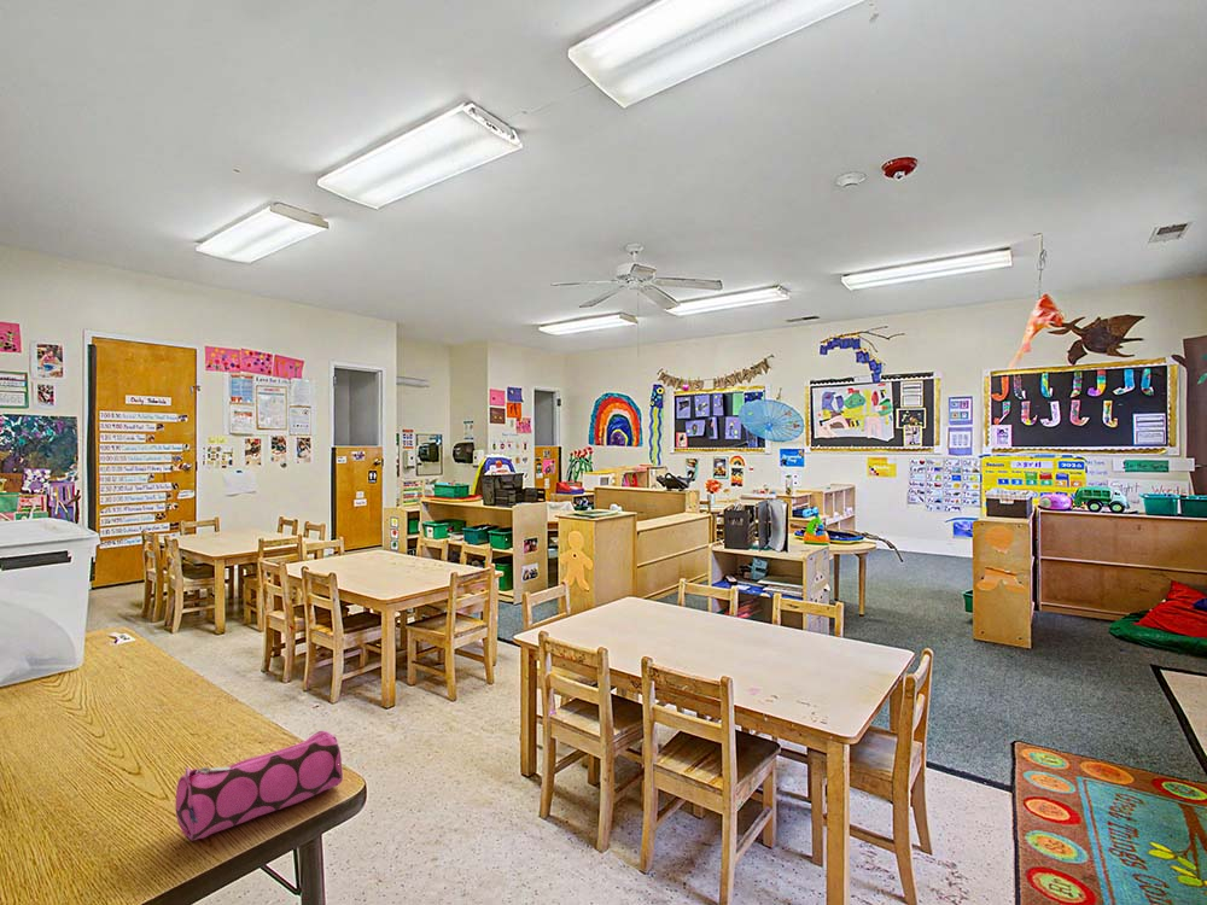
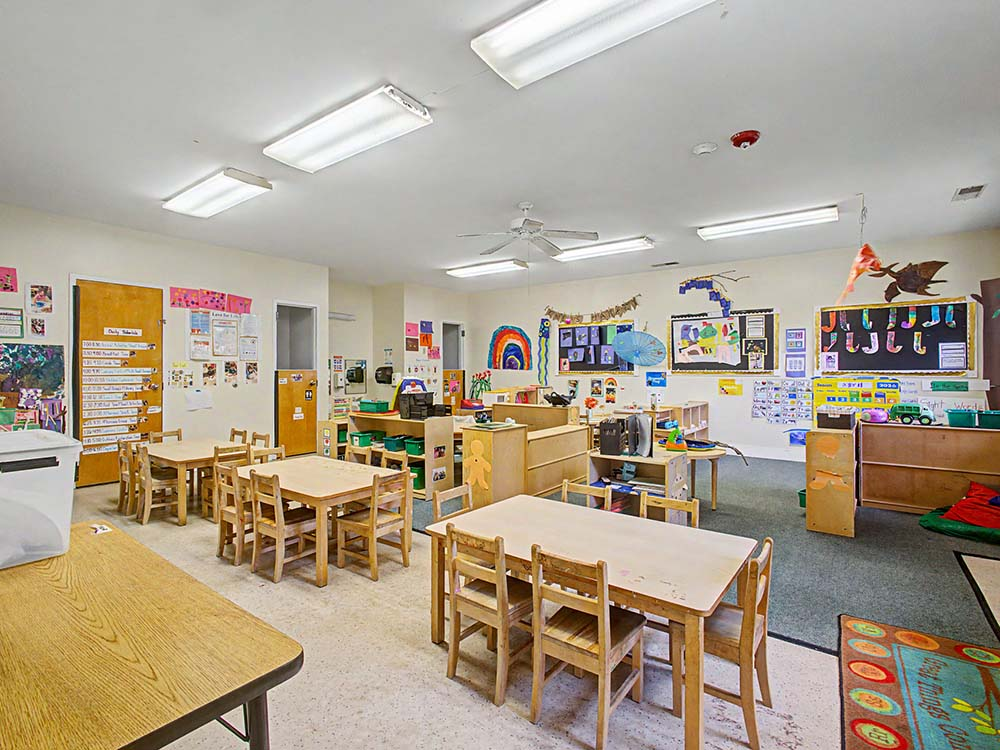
- pencil case [174,730,344,842]
